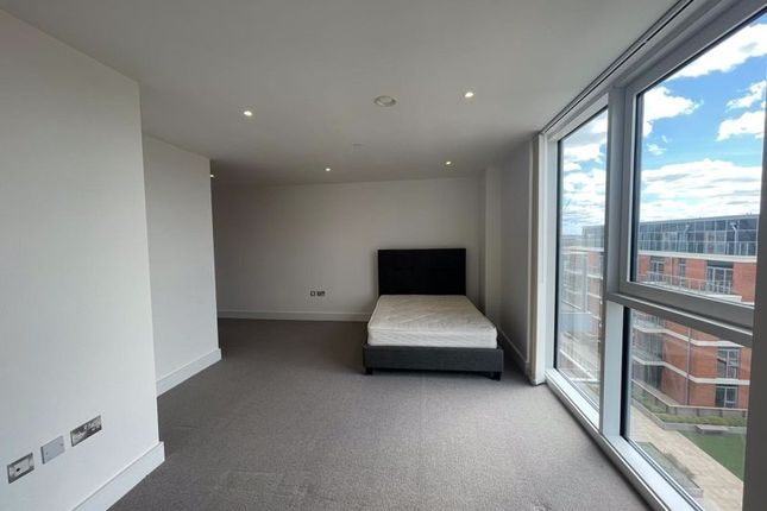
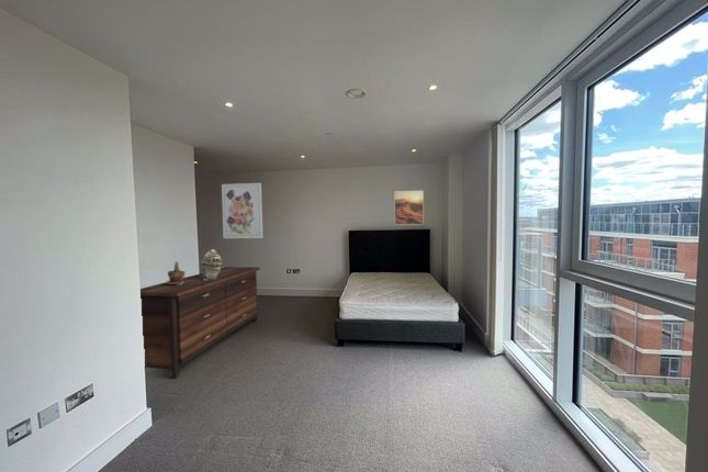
+ wall art [221,182,263,239]
+ dresser [139,266,261,379]
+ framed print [394,190,425,226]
+ potted plant [166,260,187,285]
+ decorative urn [200,248,223,280]
